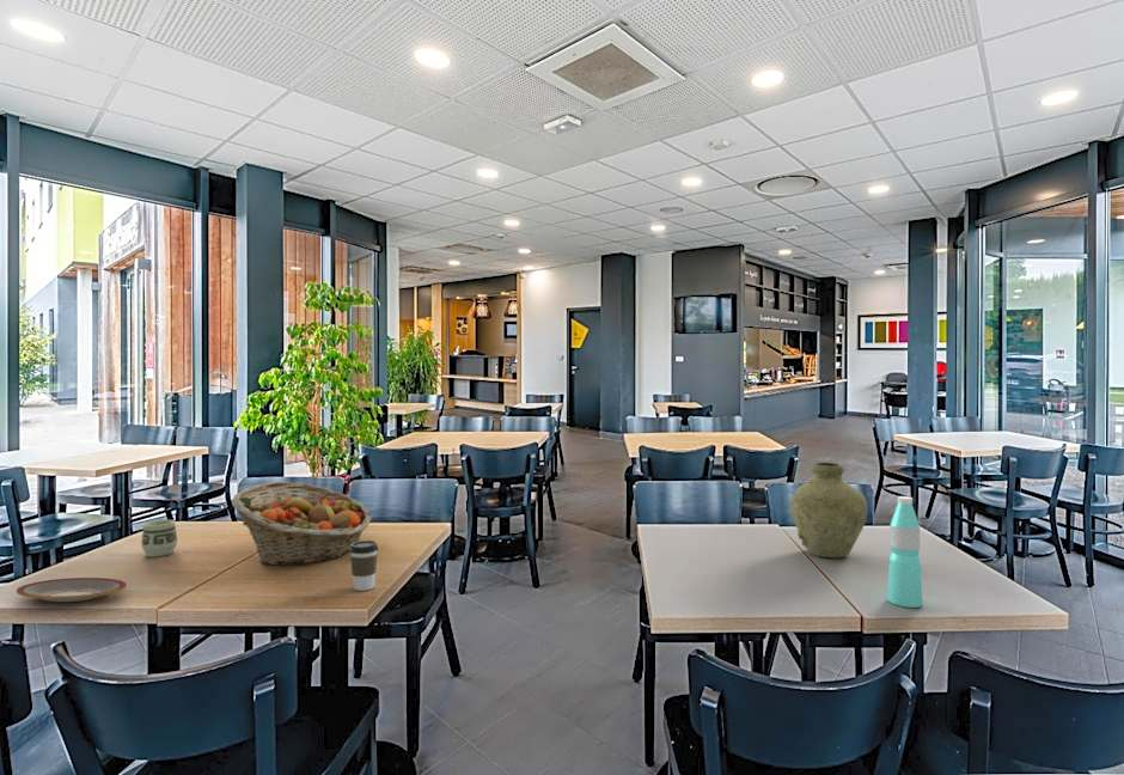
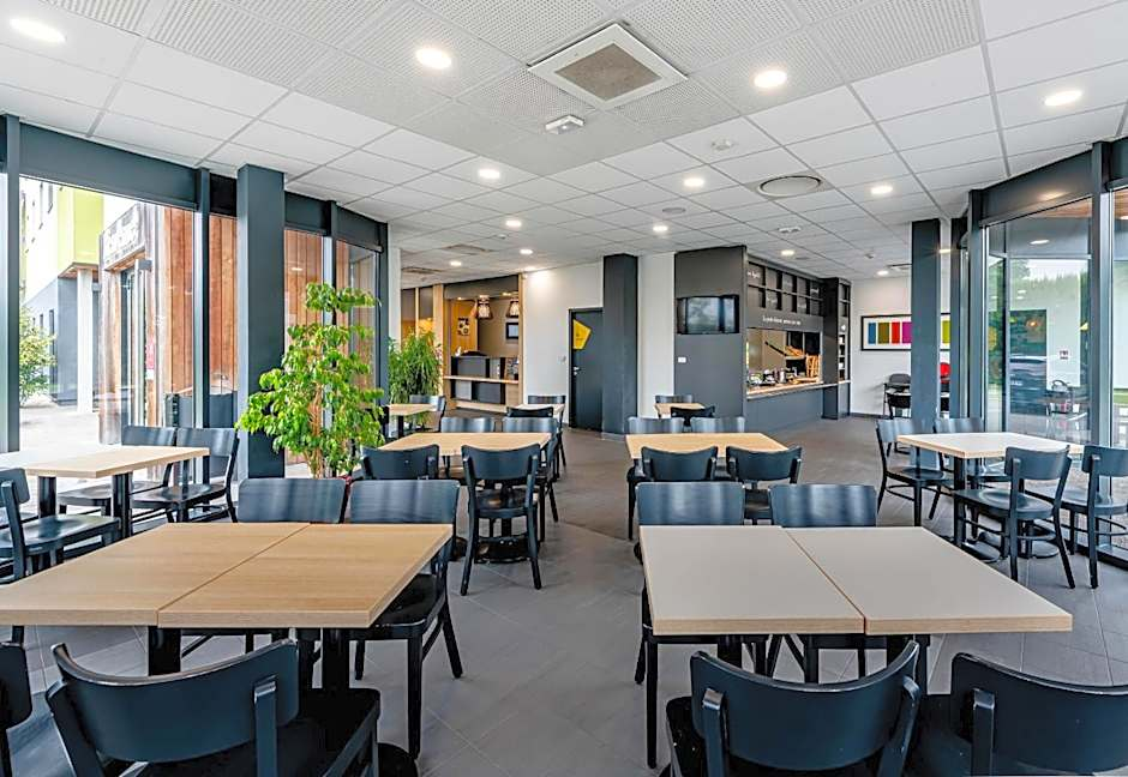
- fruit basket [231,481,373,566]
- coffee cup [349,539,379,592]
- cup [140,519,178,559]
- vase [789,462,869,559]
- water bottle [886,495,924,609]
- plate [16,576,128,603]
